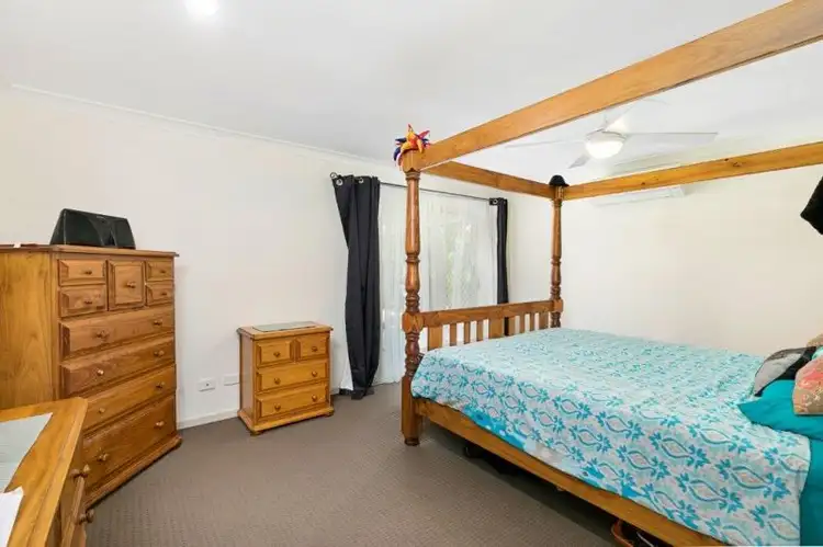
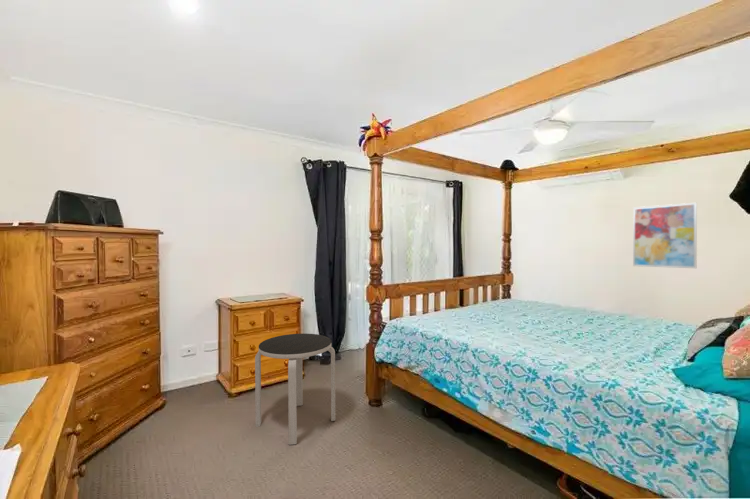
+ side table [254,333,336,446]
+ wall art [632,202,698,269]
